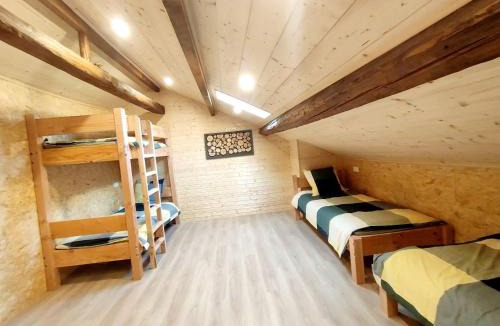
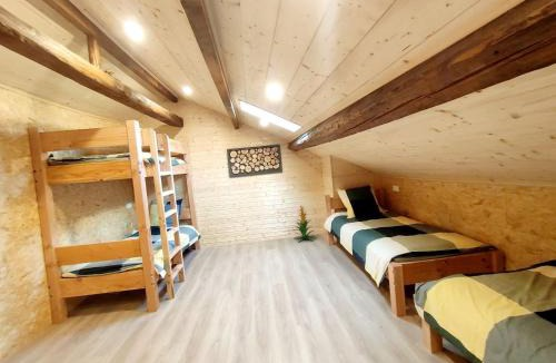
+ indoor plant [292,204,317,243]
